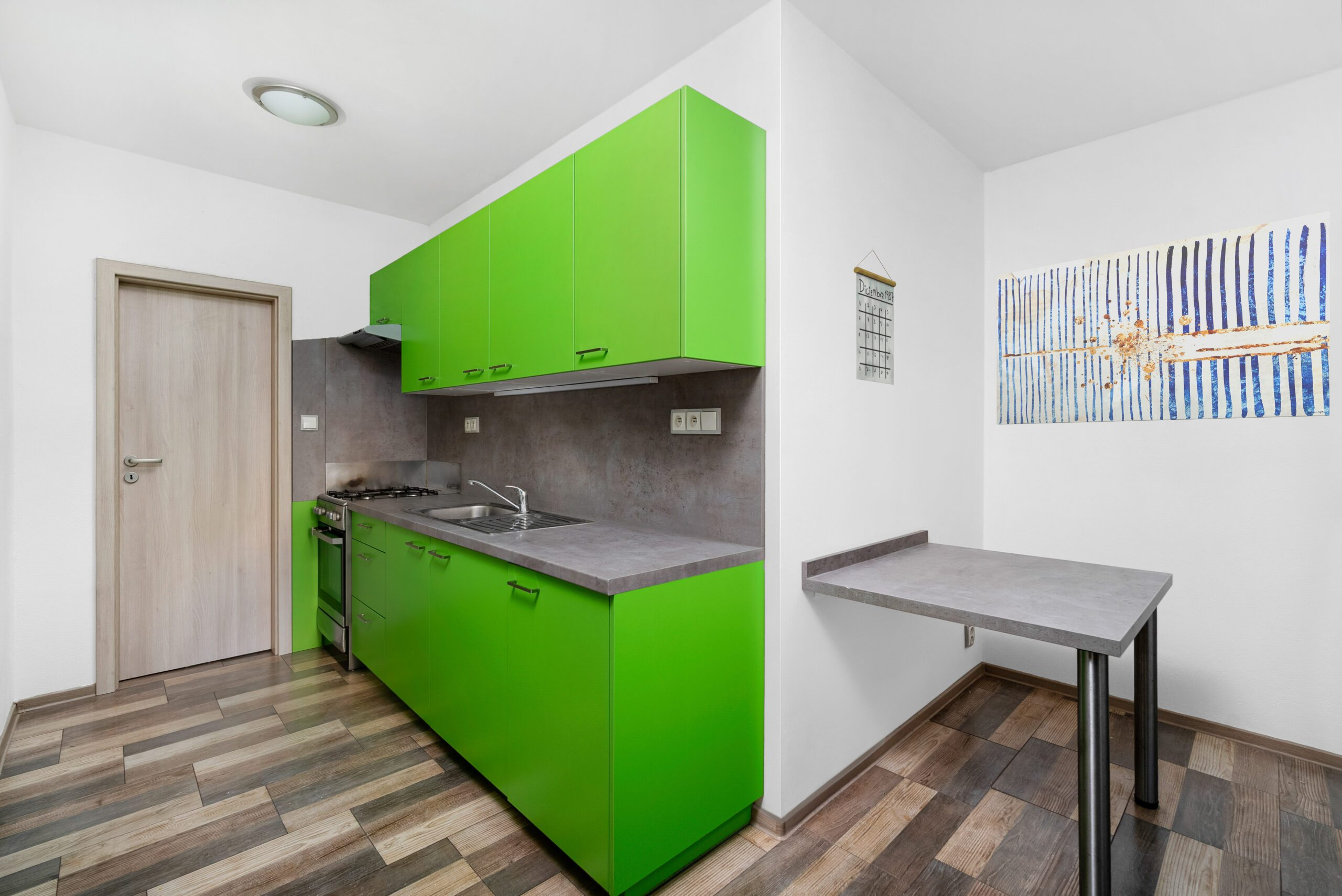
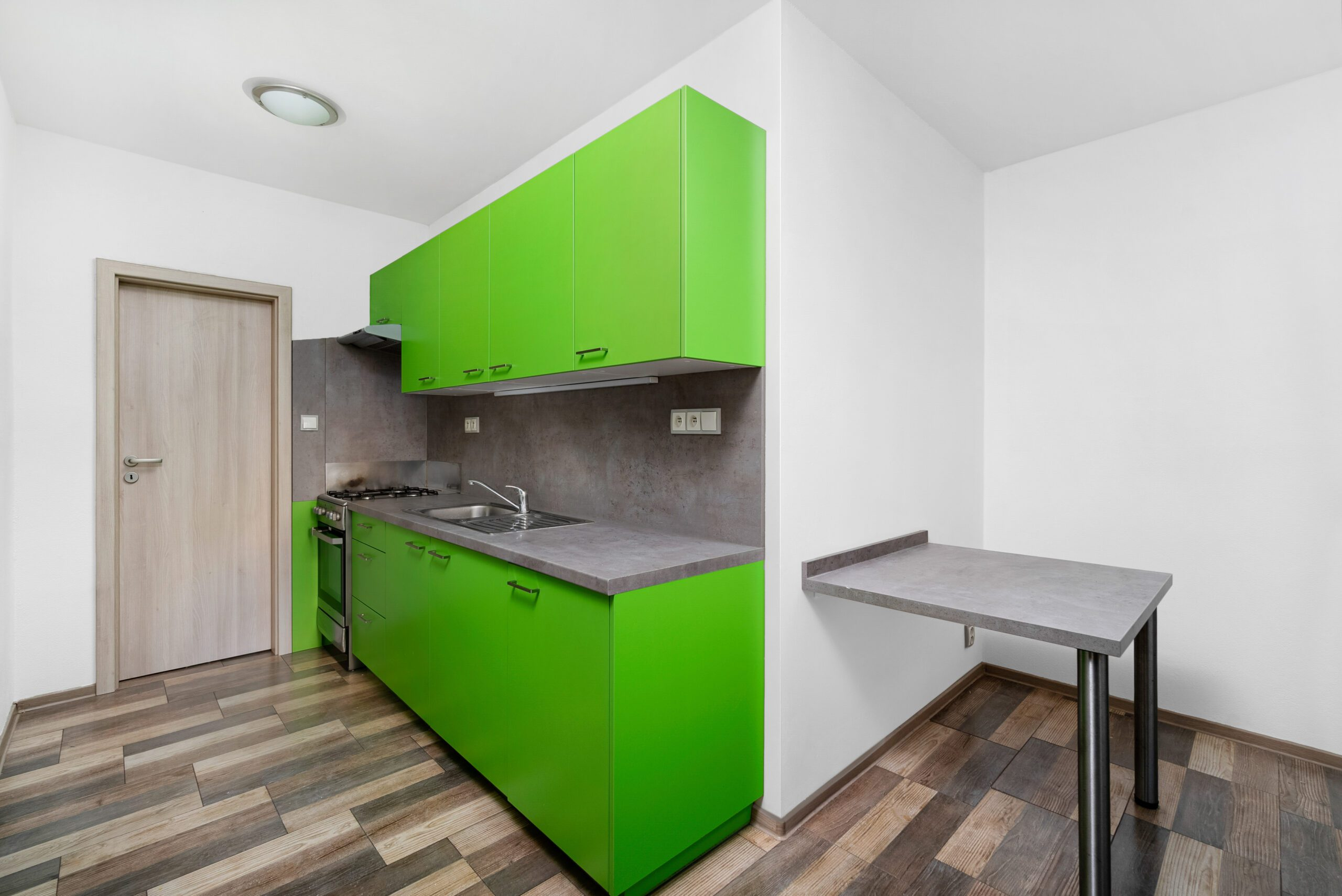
- wall art [996,211,1330,425]
- calendar [853,249,897,385]
